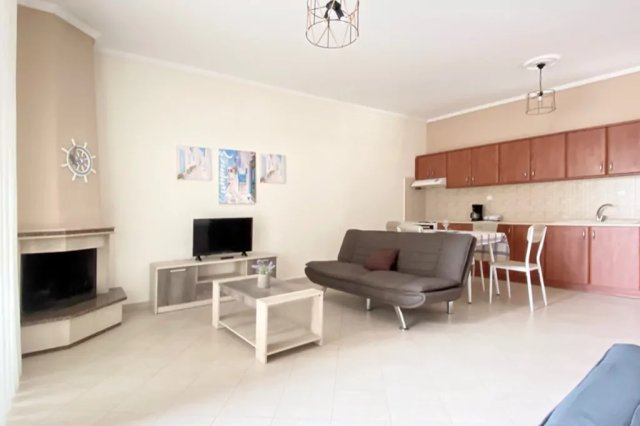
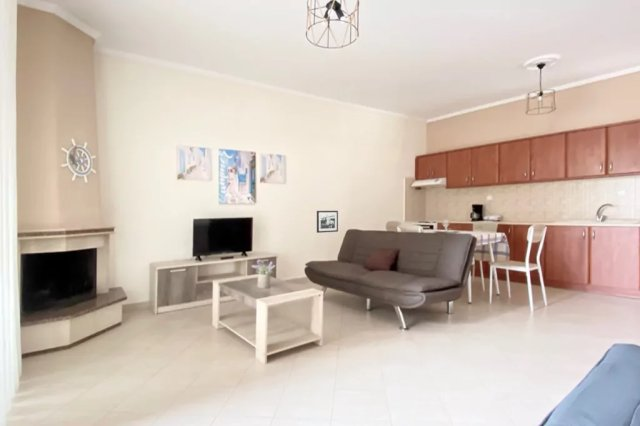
+ picture frame [316,210,339,234]
